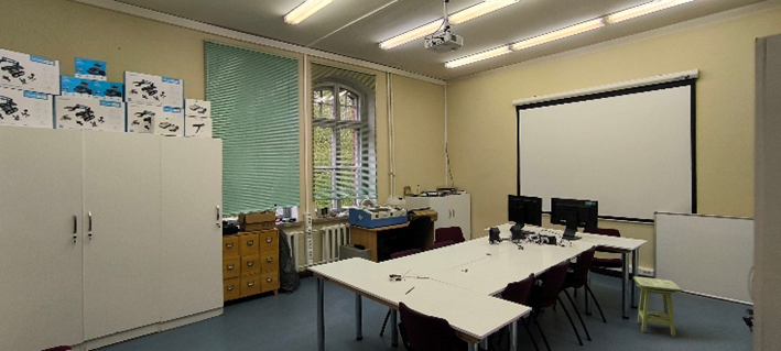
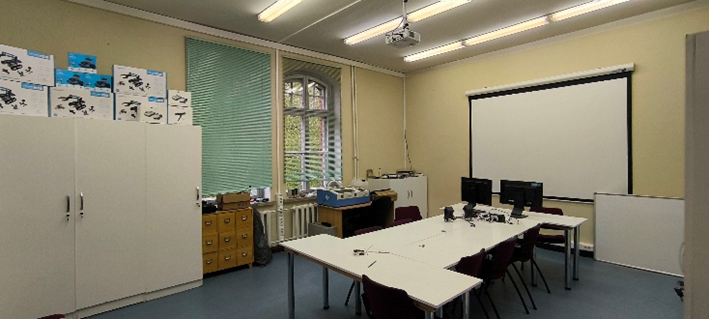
- side table [632,276,684,338]
